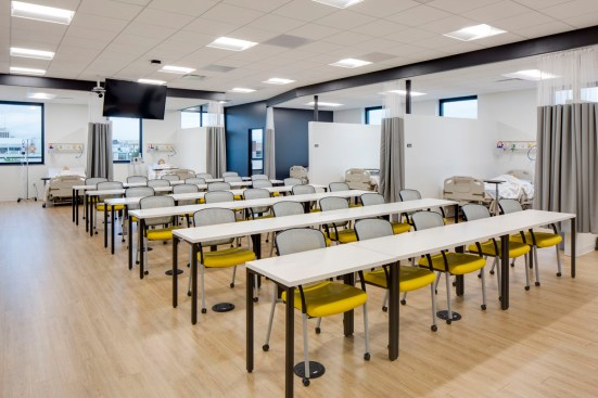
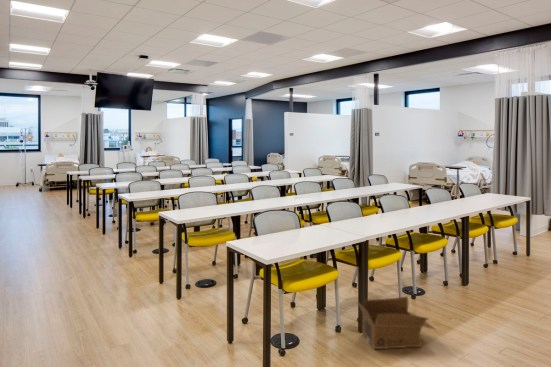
+ cardboard box [355,295,437,350]
